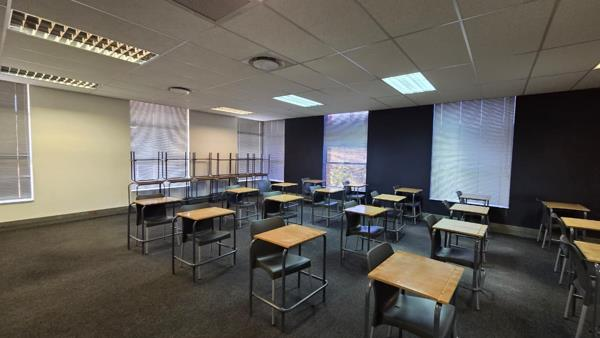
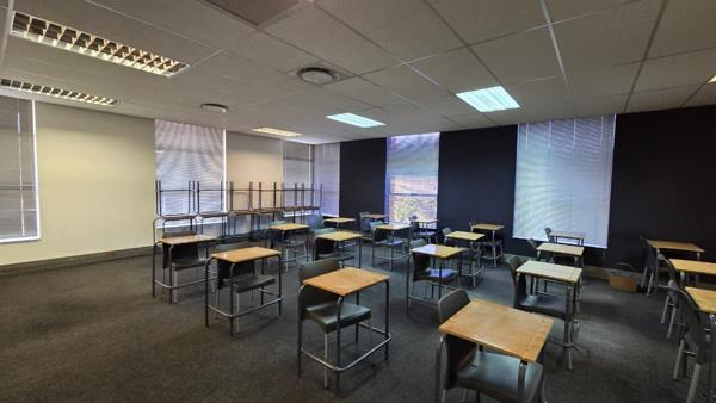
+ bucket [607,261,640,293]
